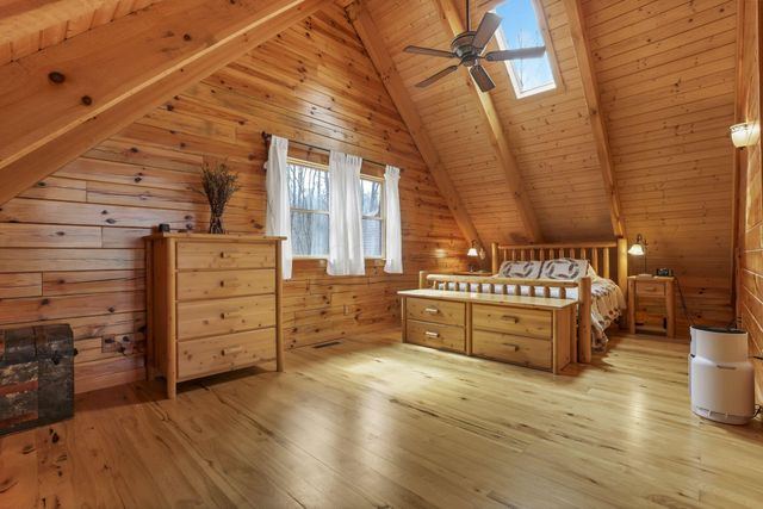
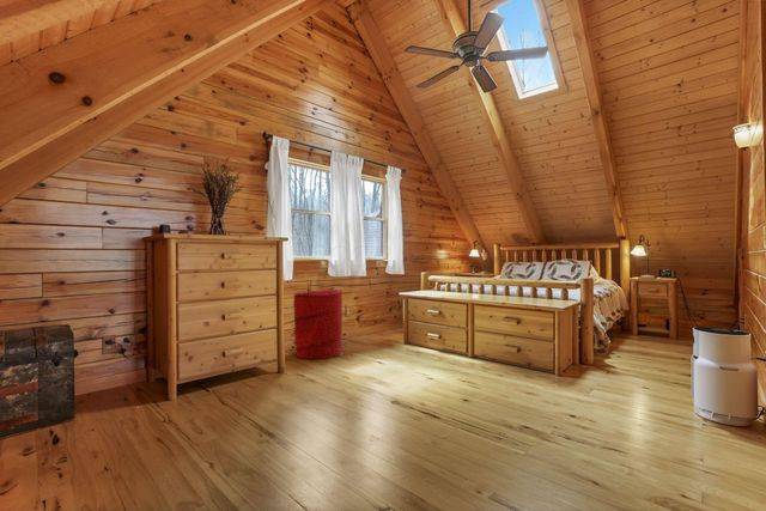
+ laundry hamper [292,288,344,360]
